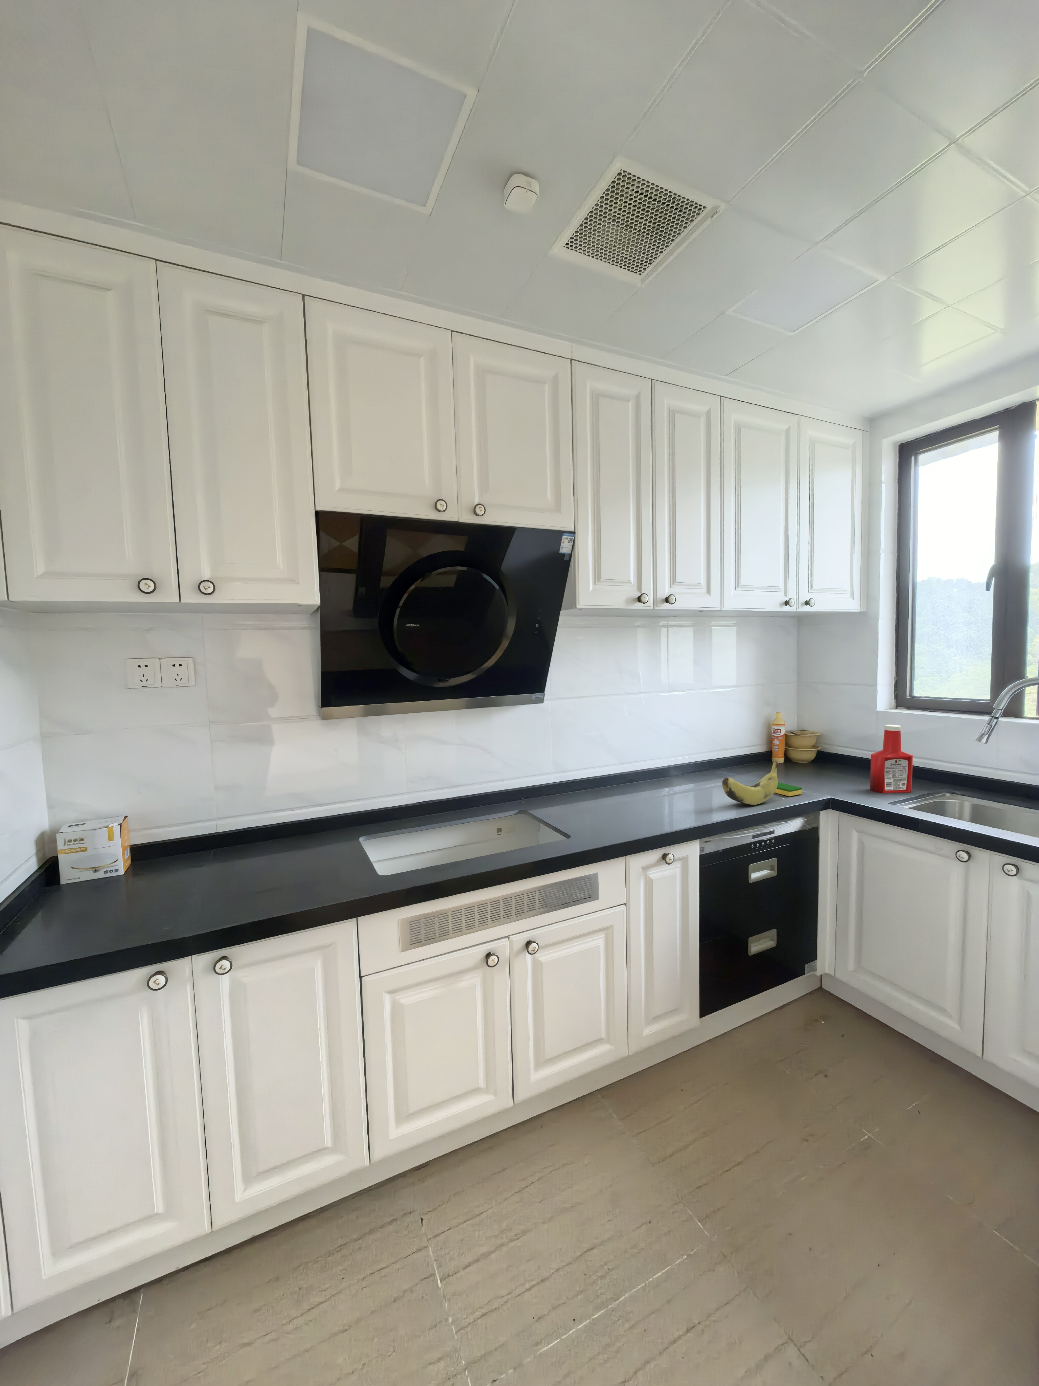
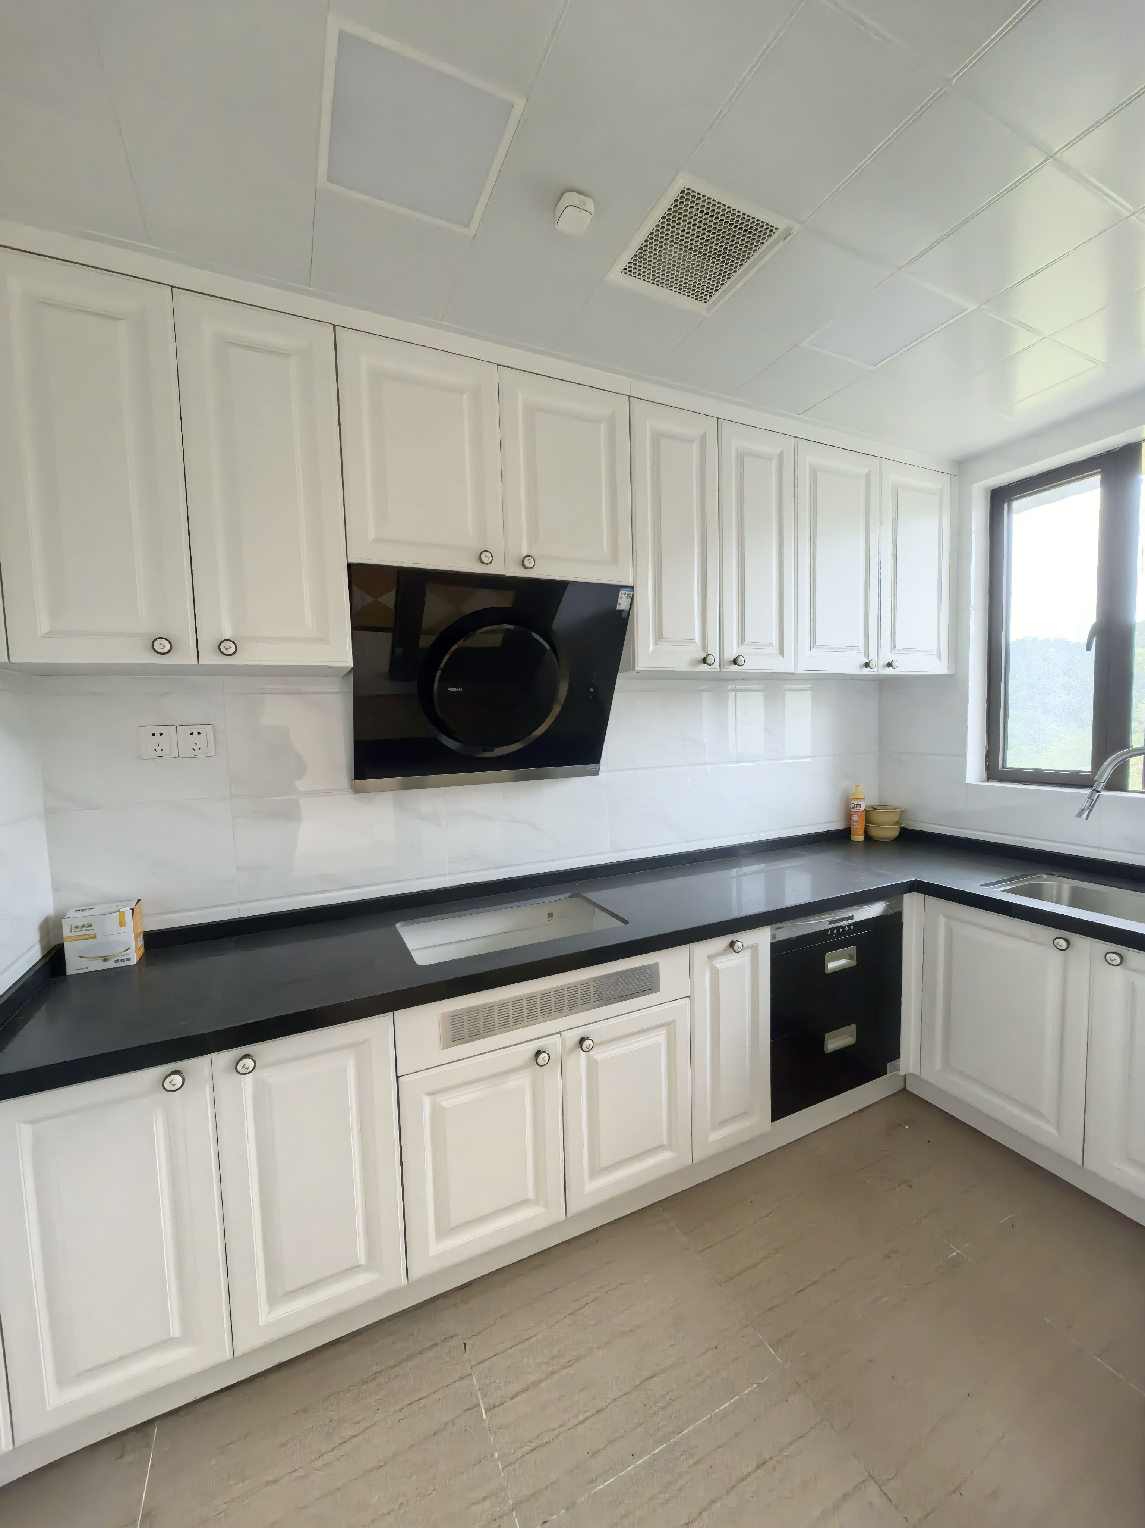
- banana [721,761,779,805]
- dish sponge [775,781,802,797]
- soap bottle [870,725,913,793]
